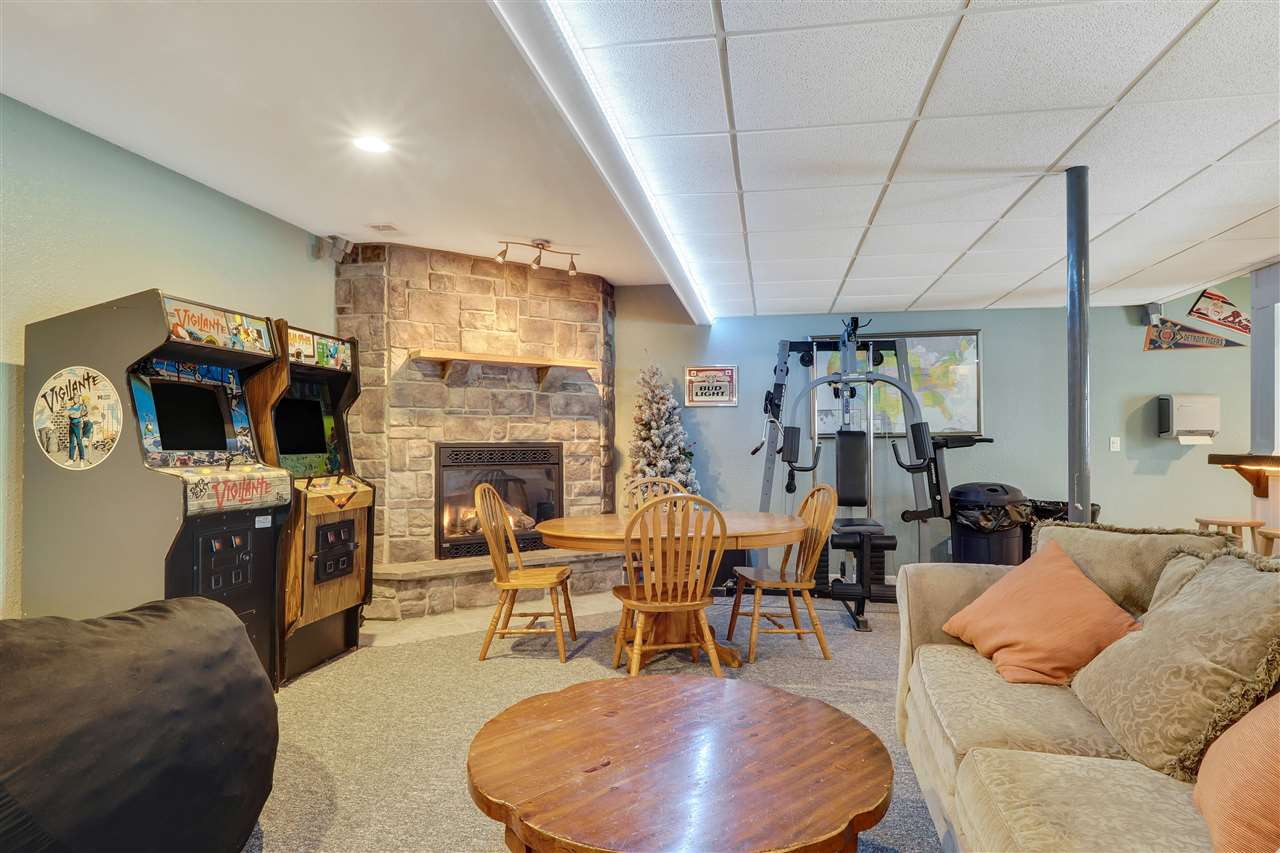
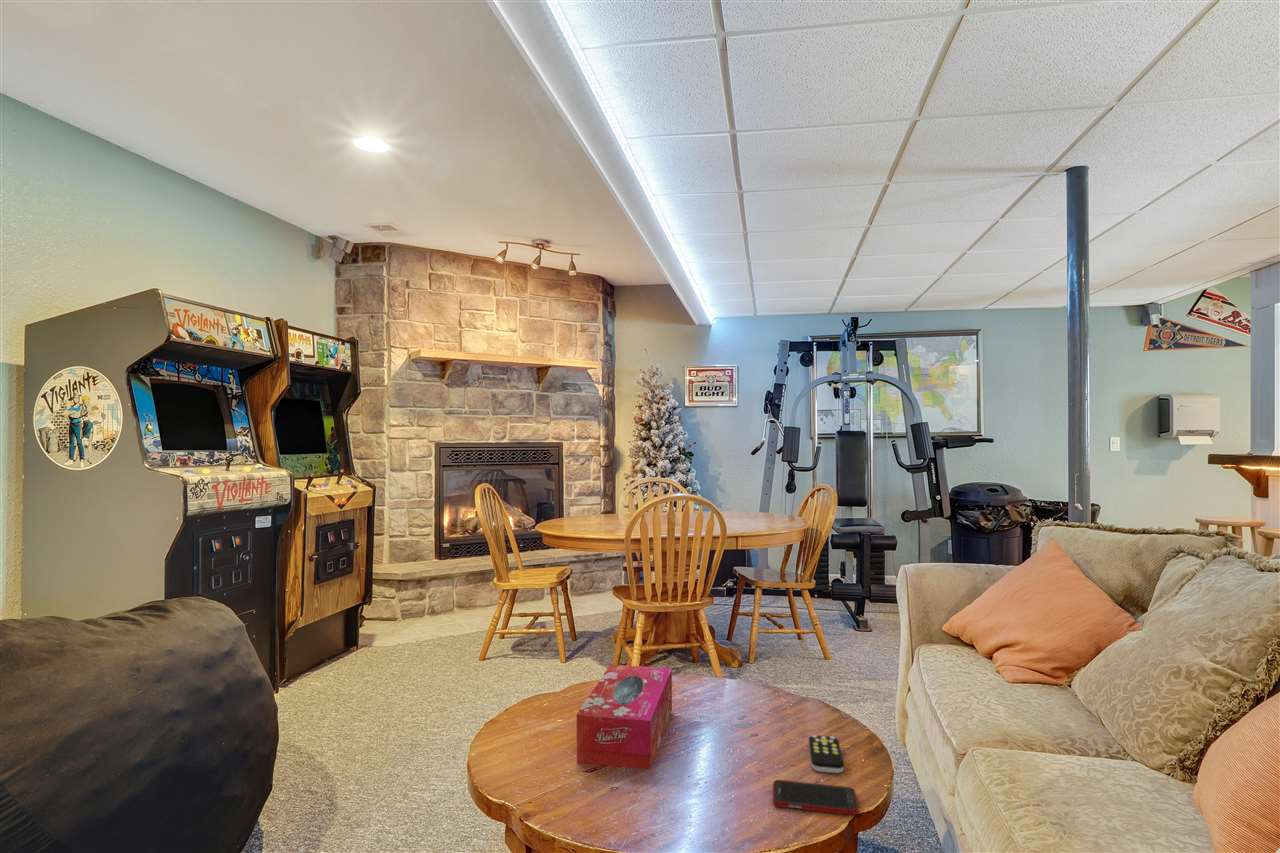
+ remote control [808,734,845,774]
+ tissue box [576,664,673,770]
+ cell phone [772,779,860,816]
